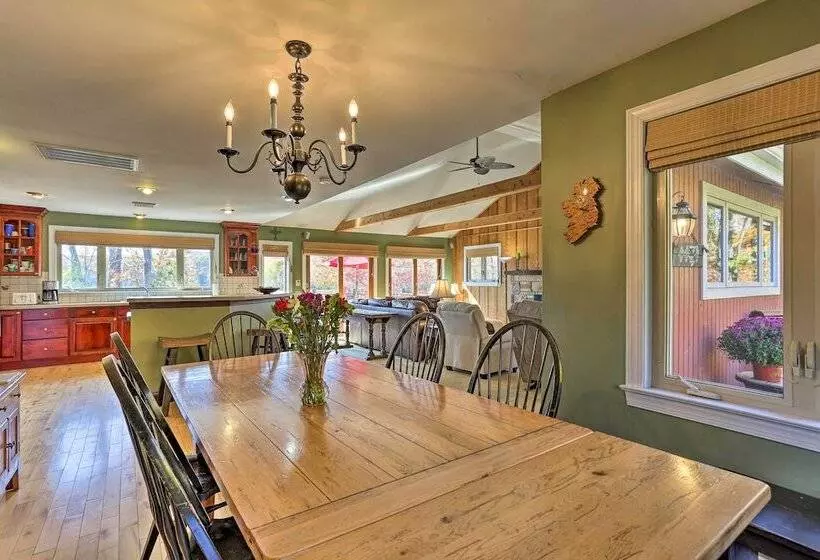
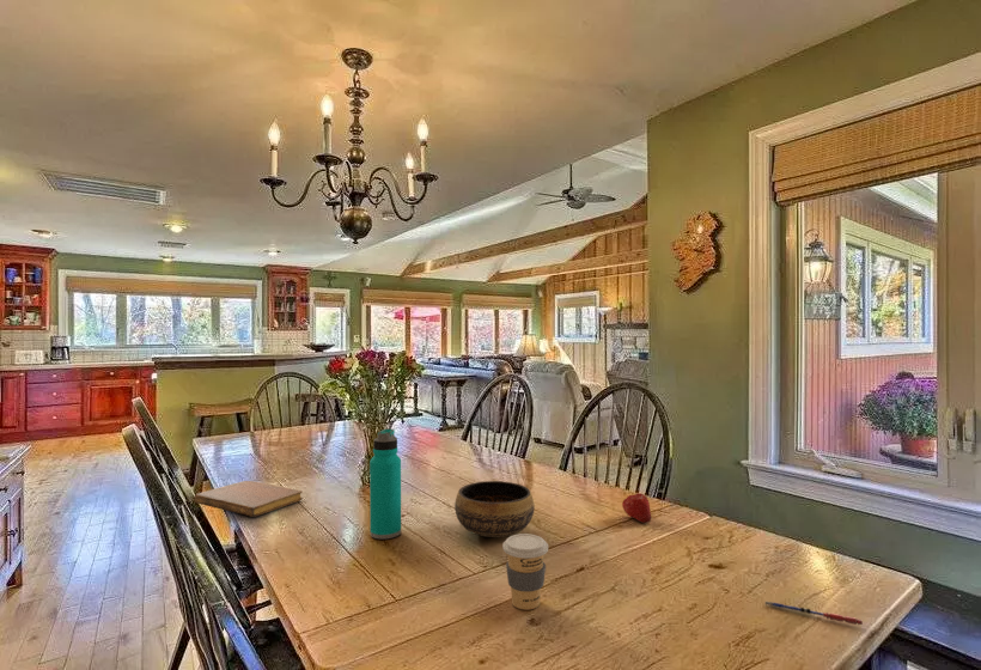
+ notebook [194,480,304,518]
+ coffee cup [501,532,549,611]
+ water bottle [368,427,402,541]
+ fruit [621,492,652,524]
+ bowl [453,480,536,538]
+ pen [764,601,864,626]
